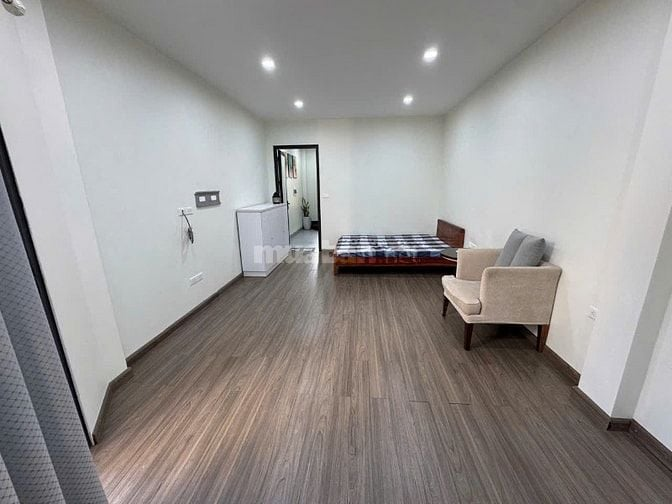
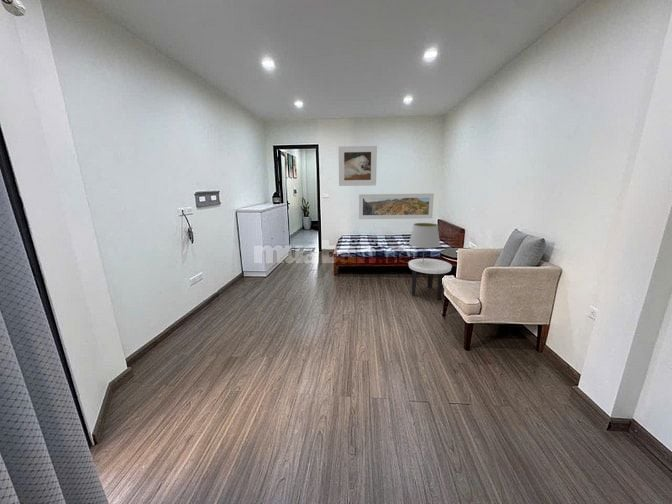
+ side table [407,257,453,301]
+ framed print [358,192,435,220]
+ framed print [338,145,378,187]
+ table lamp [408,222,441,259]
